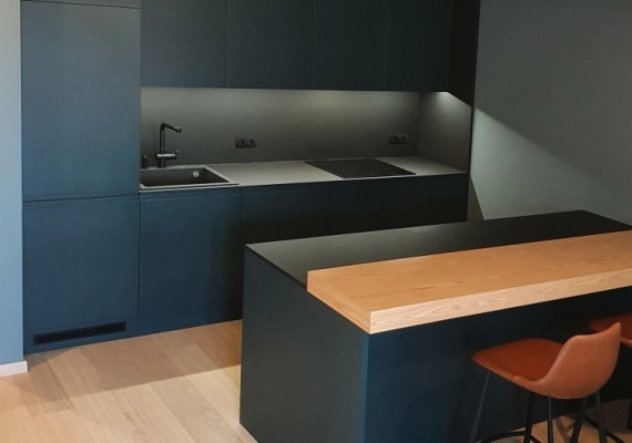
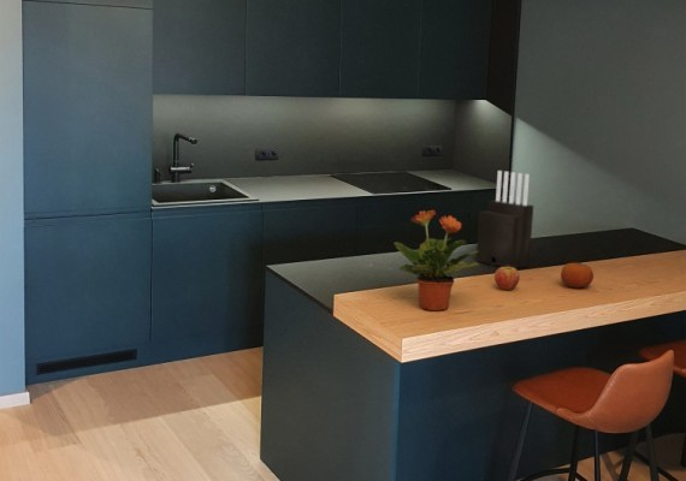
+ potted plant [394,209,480,311]
+ fruit [560,262,595,289]
+ fruit [493,267,521,291]
+ knife block [475,170,534,269]
